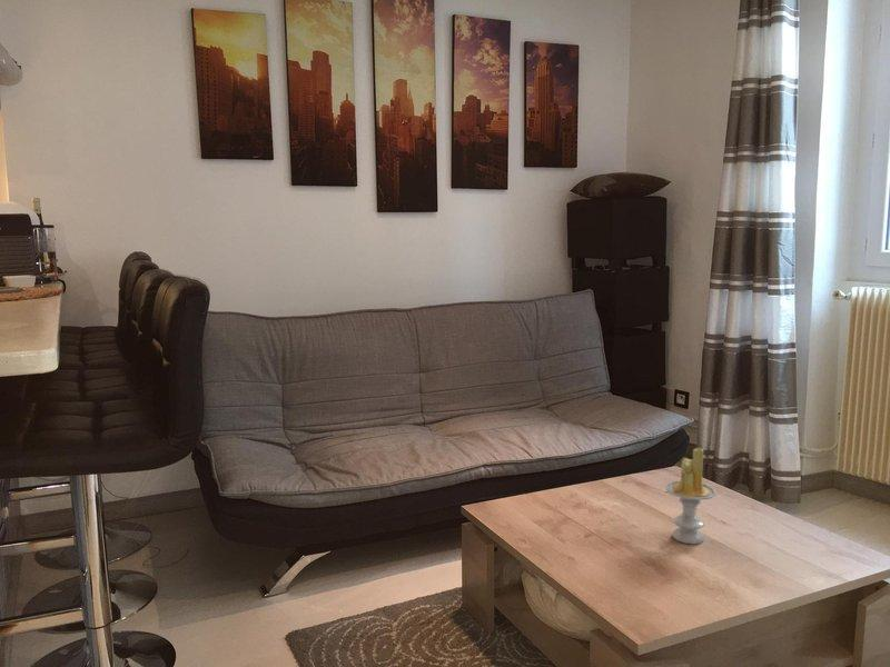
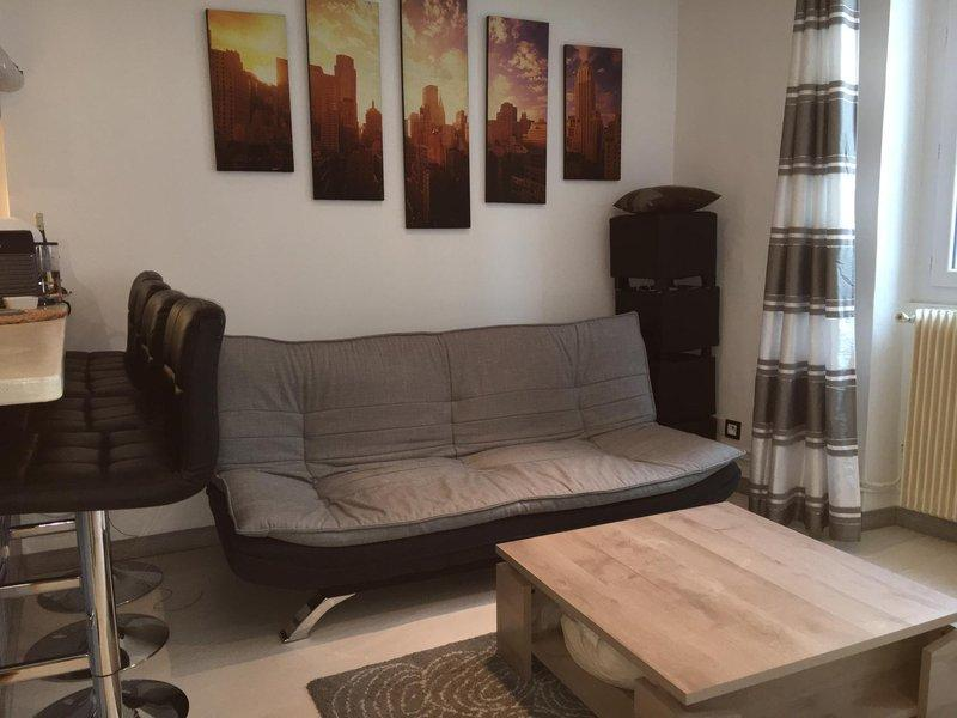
- candle [664,447,718,545]
